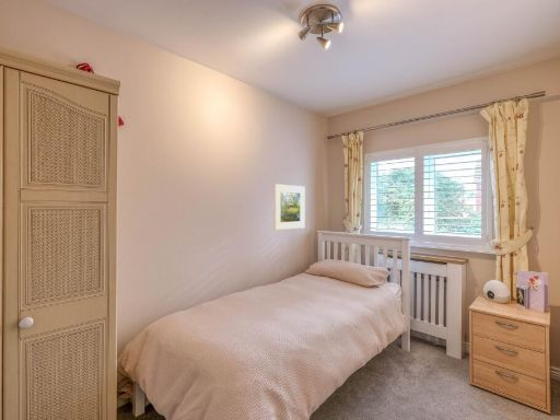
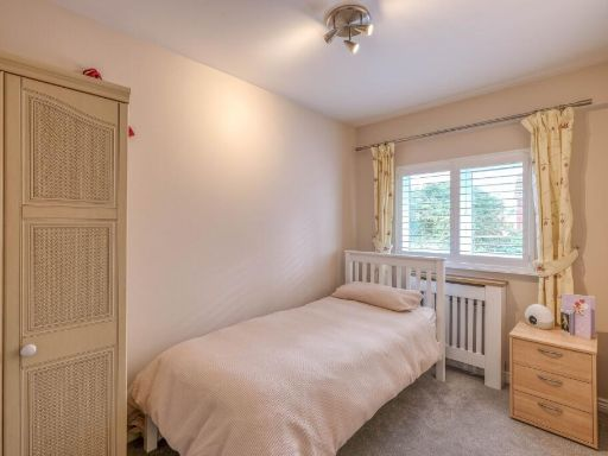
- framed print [273,183,306,231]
